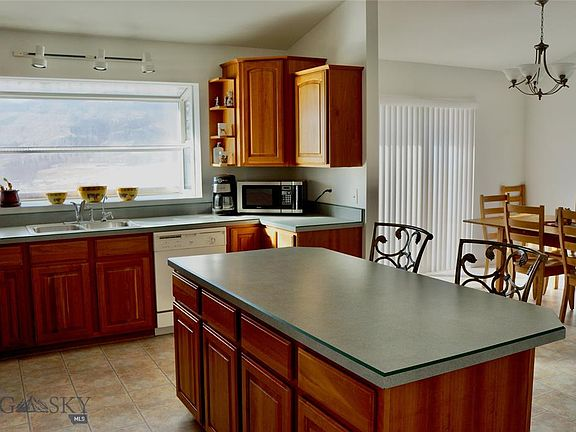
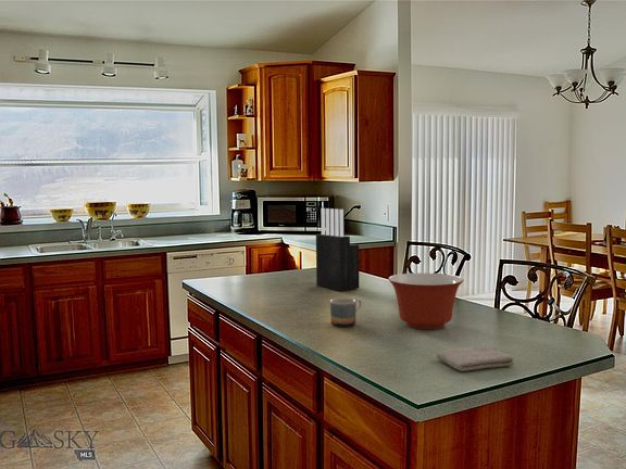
+ knife block [315,207,360,292]
+ washcloth [436,345,515,372]
+ mixing bowl [388,271,464,330]
+ mug [329,297,362,328]
